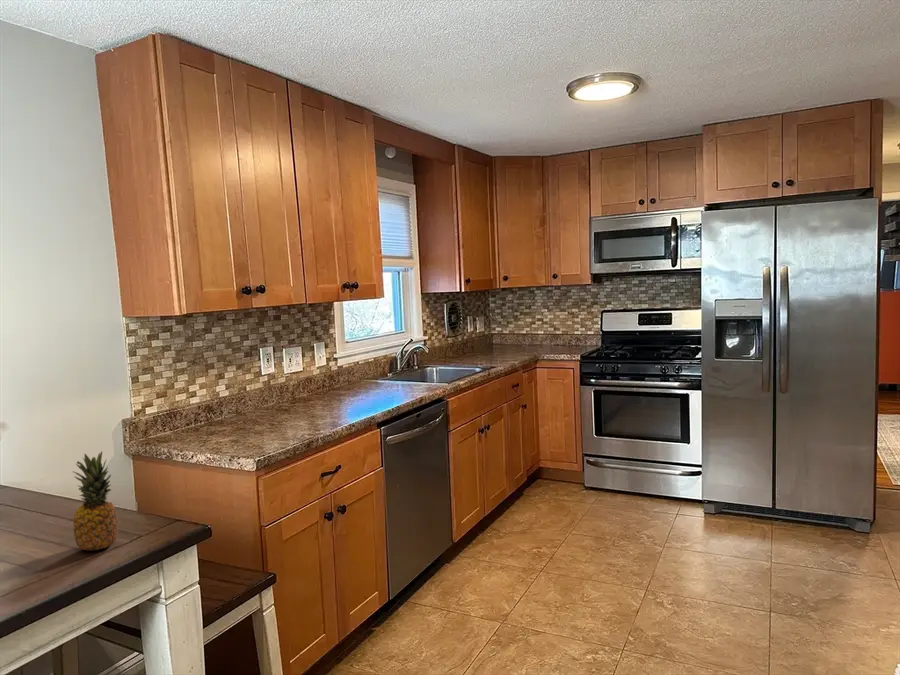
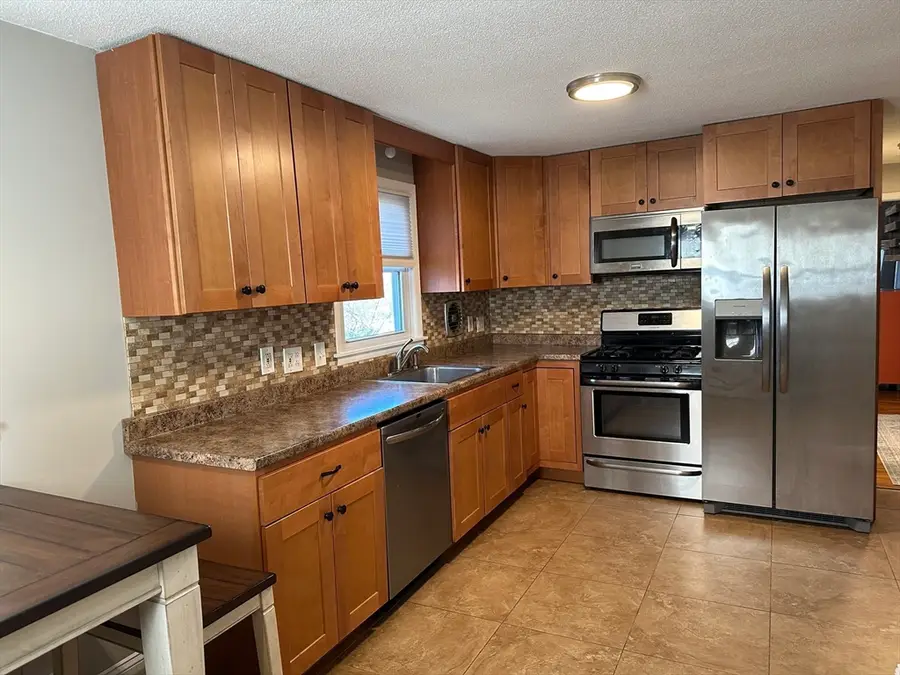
- fruit [72,450,120,552]
